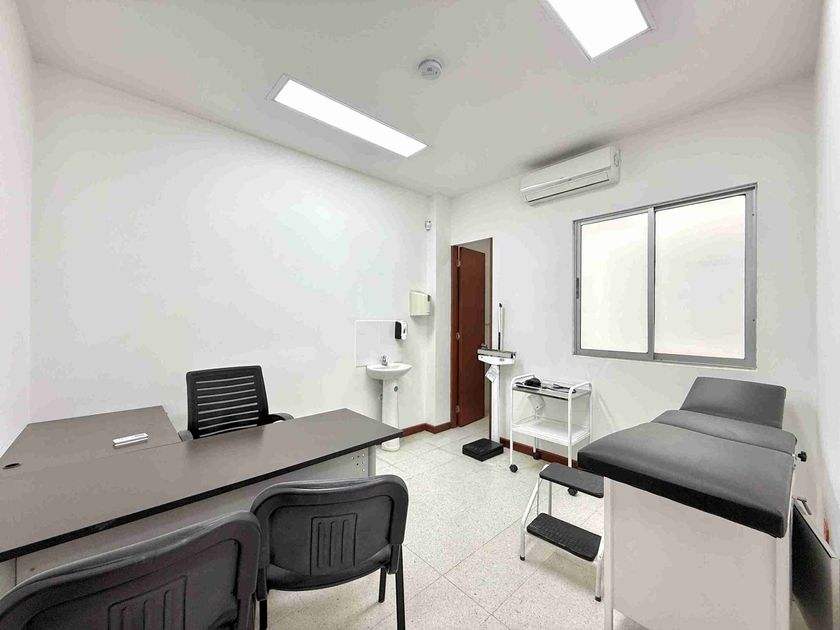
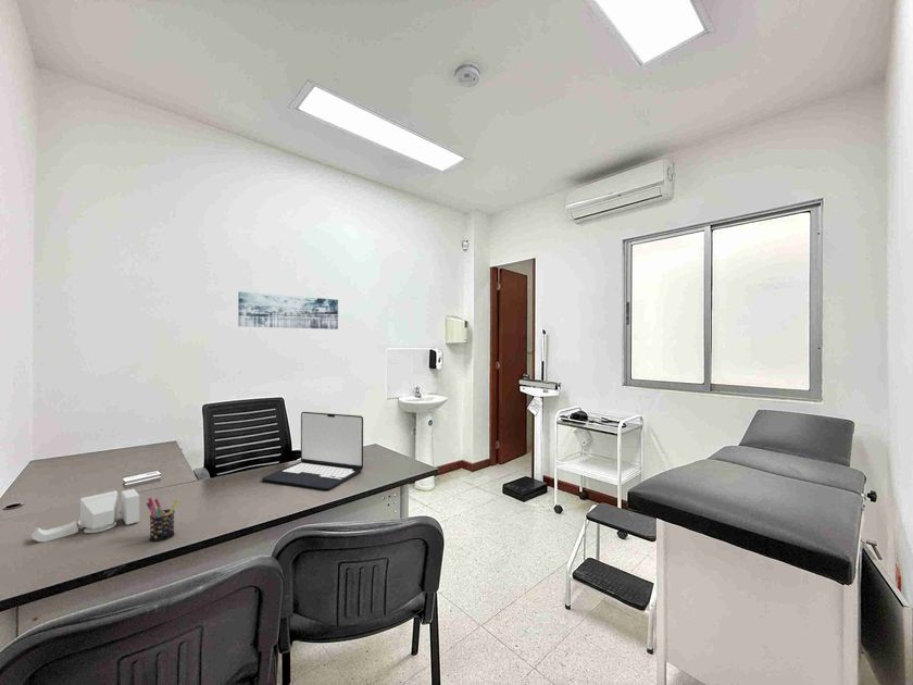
+ pen holder [146,497,180,543]
+ wall art [237,290,339,331]
+ laptop [261,411,364,490]
+ computer monitor [30,488,140,543]
